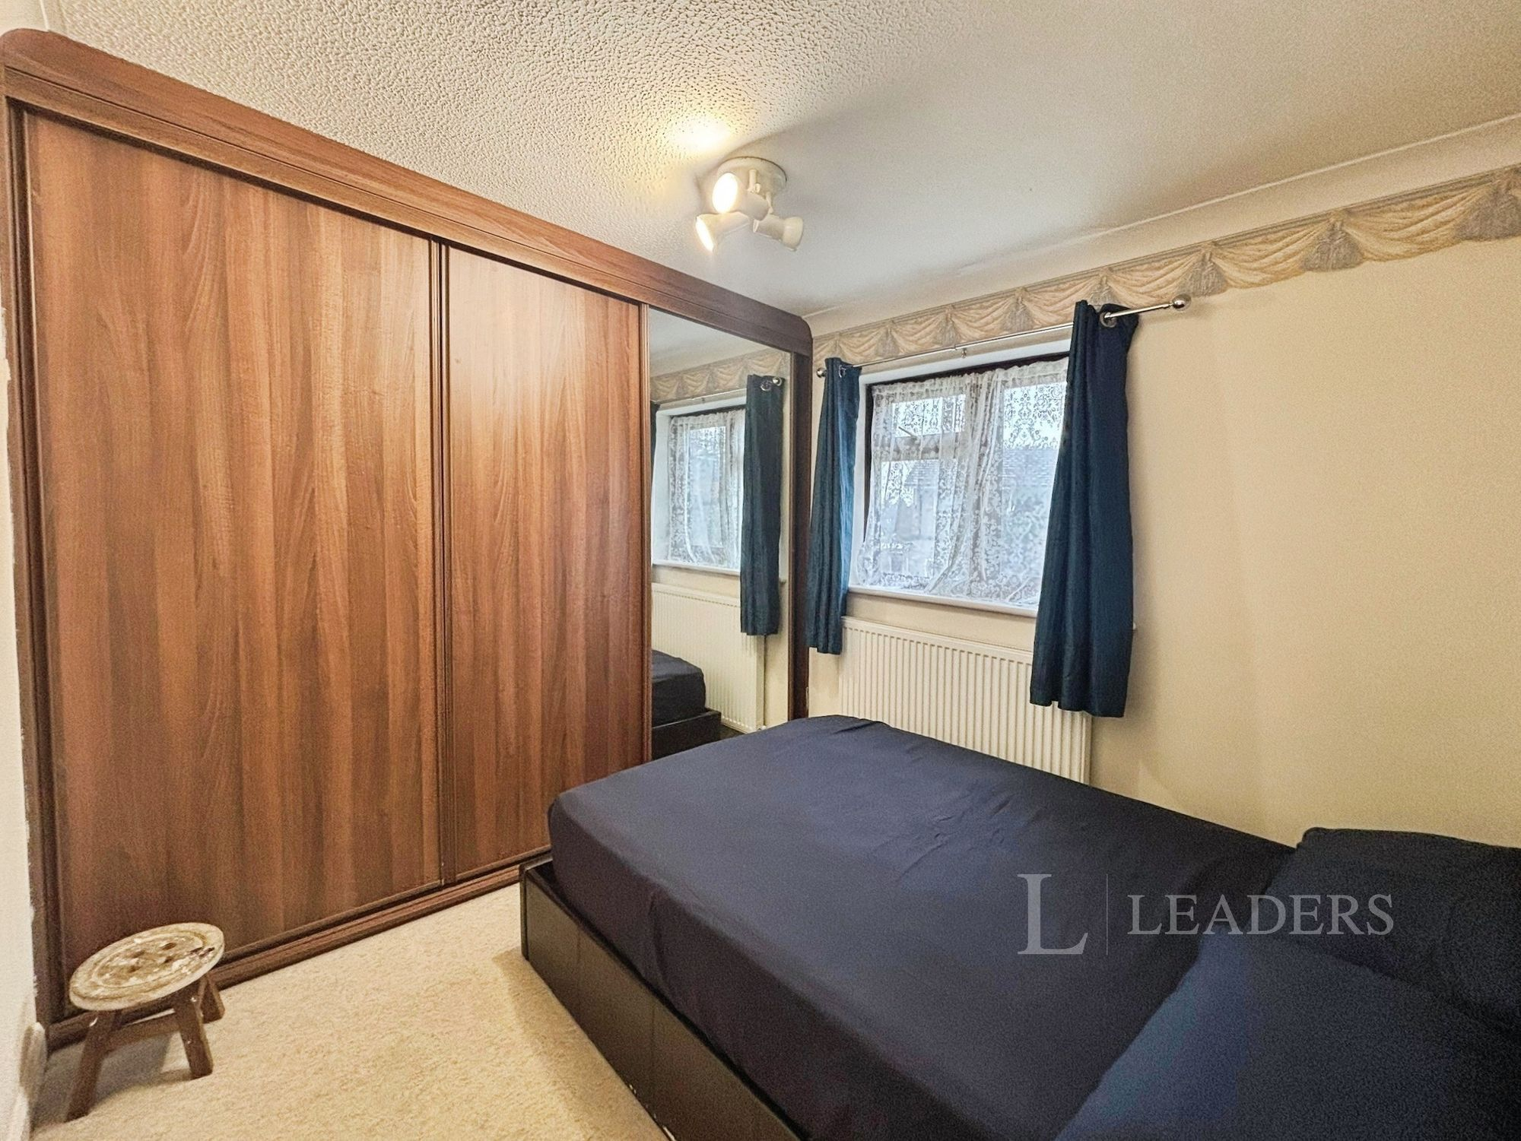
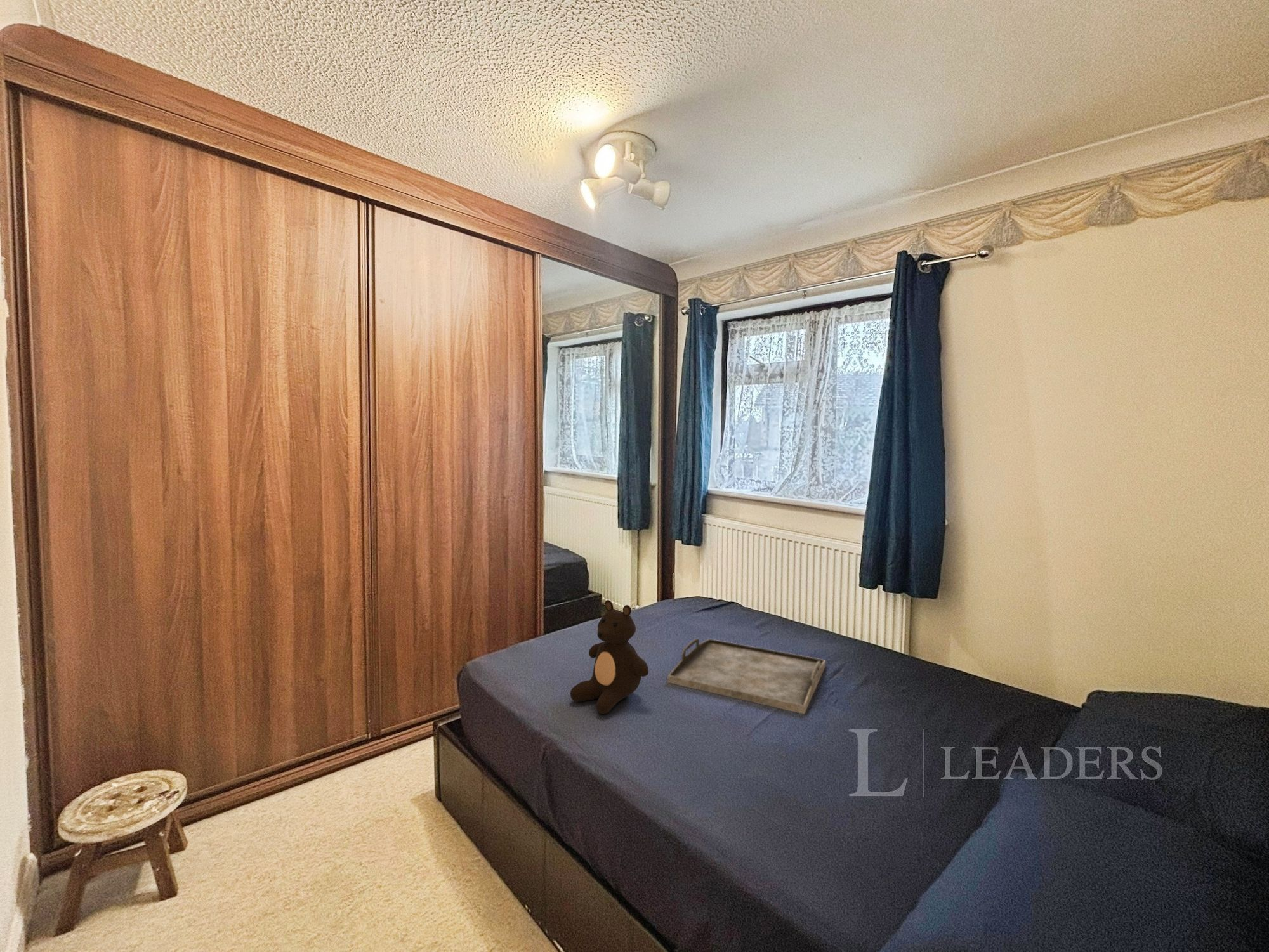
+ serving tray [667,638,826,715]
+ teddy bear [570,599,649,715]
